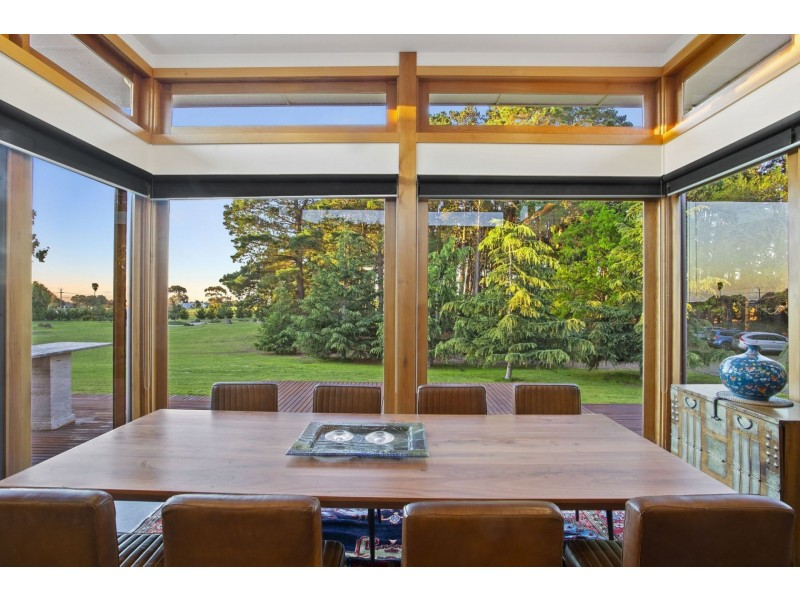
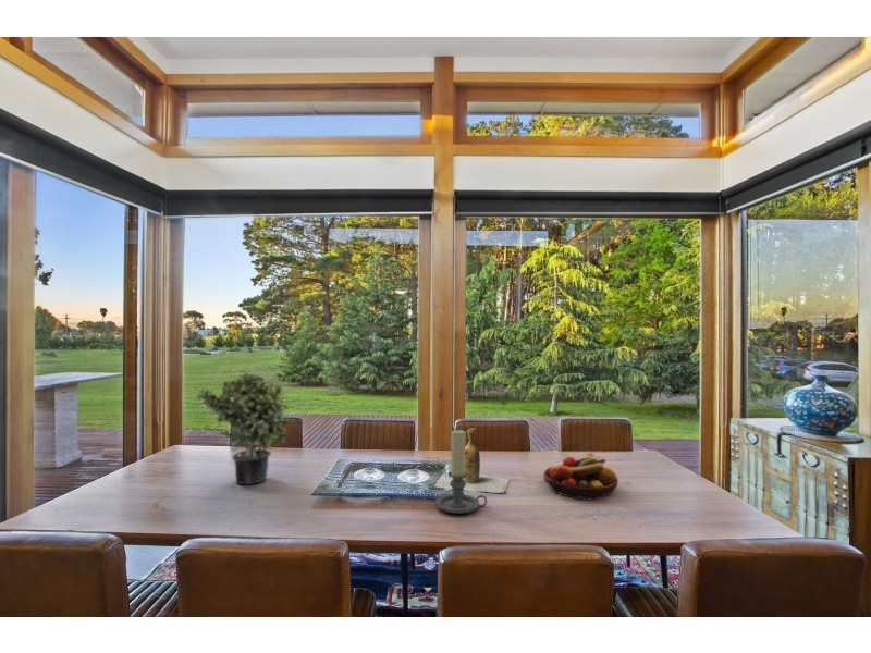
+ fruit bowl [542,451,619,501]
+ wine bottle [433,427,510,494]
+ candle holder [436,429,488,515]
+ potted plant [196,371,292,485]
